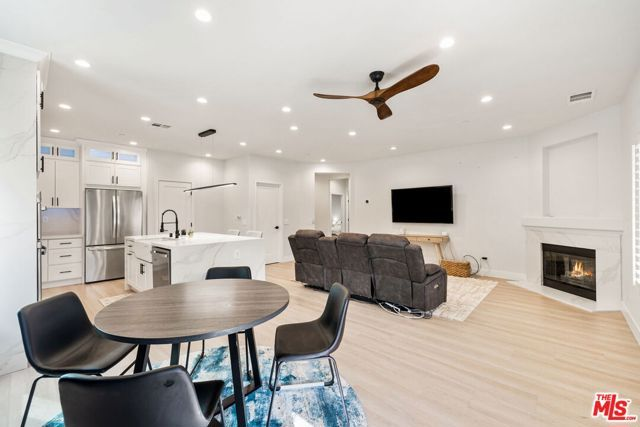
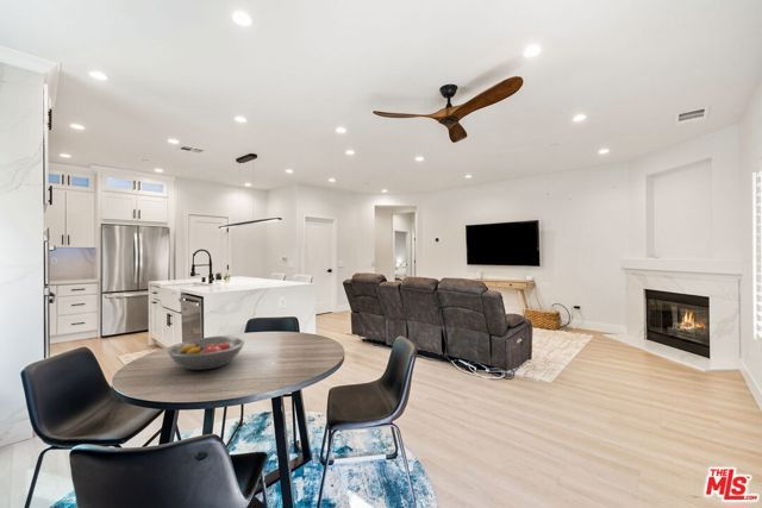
+ fruit bowl [167,335,245,371]
